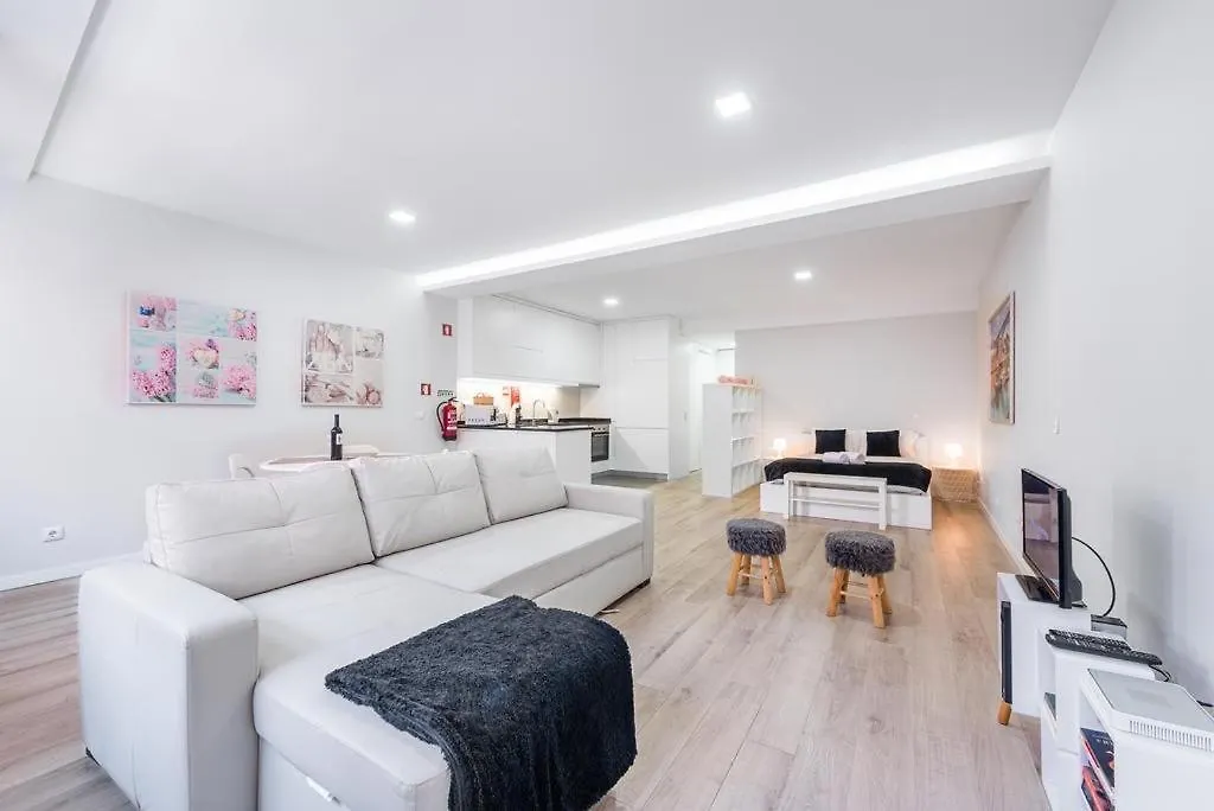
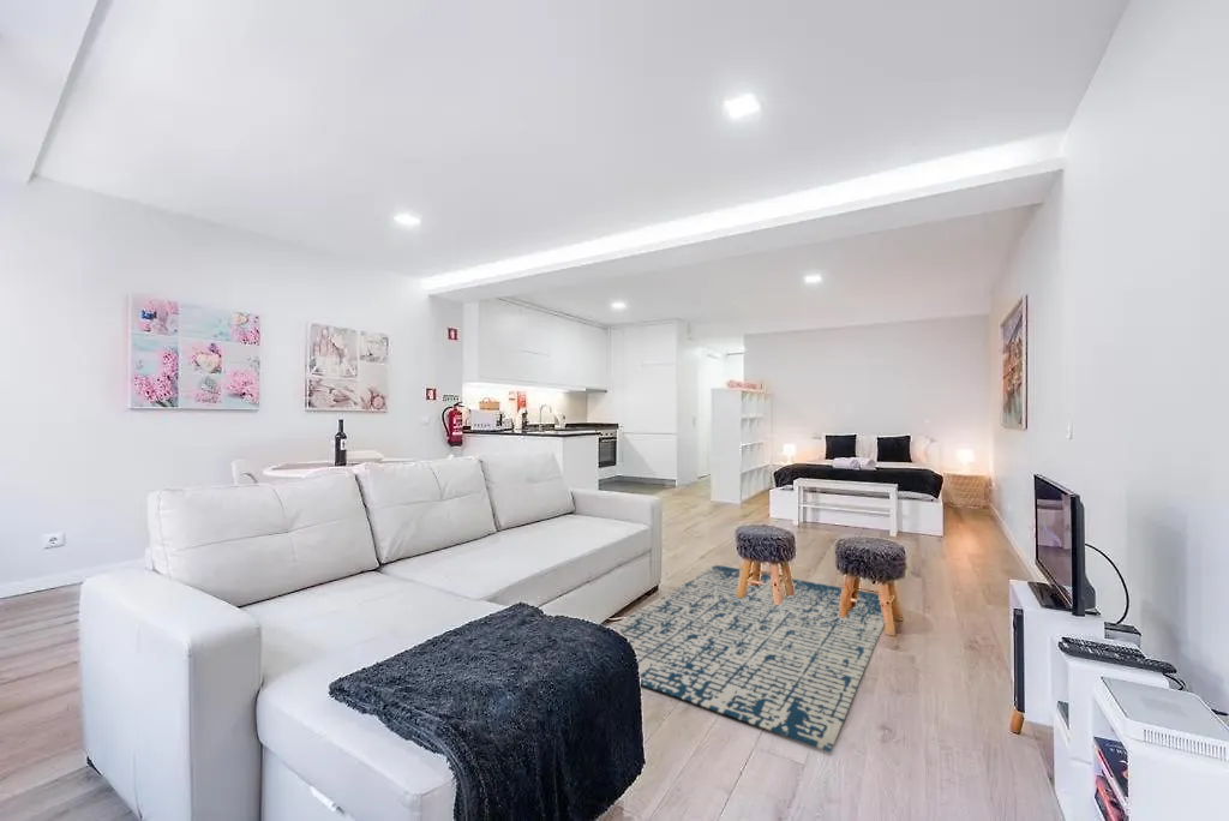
+ rug [610,564,886,754]
